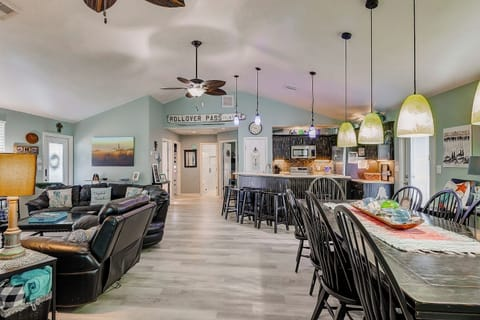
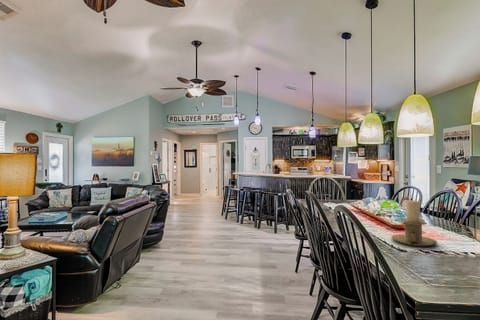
+ candle holder [391,199,438,247]
